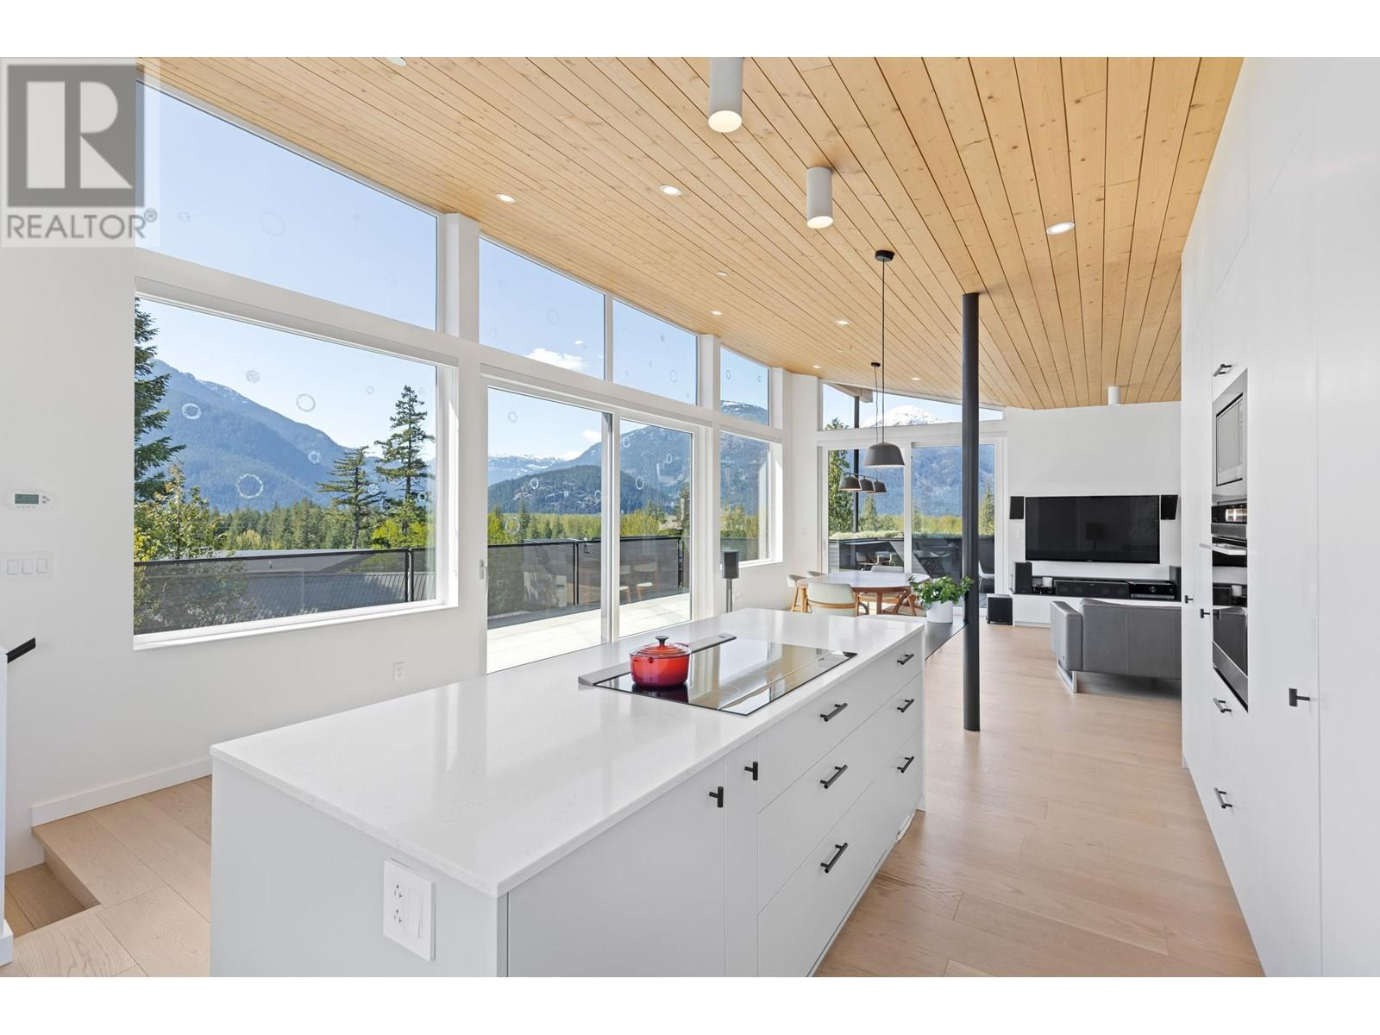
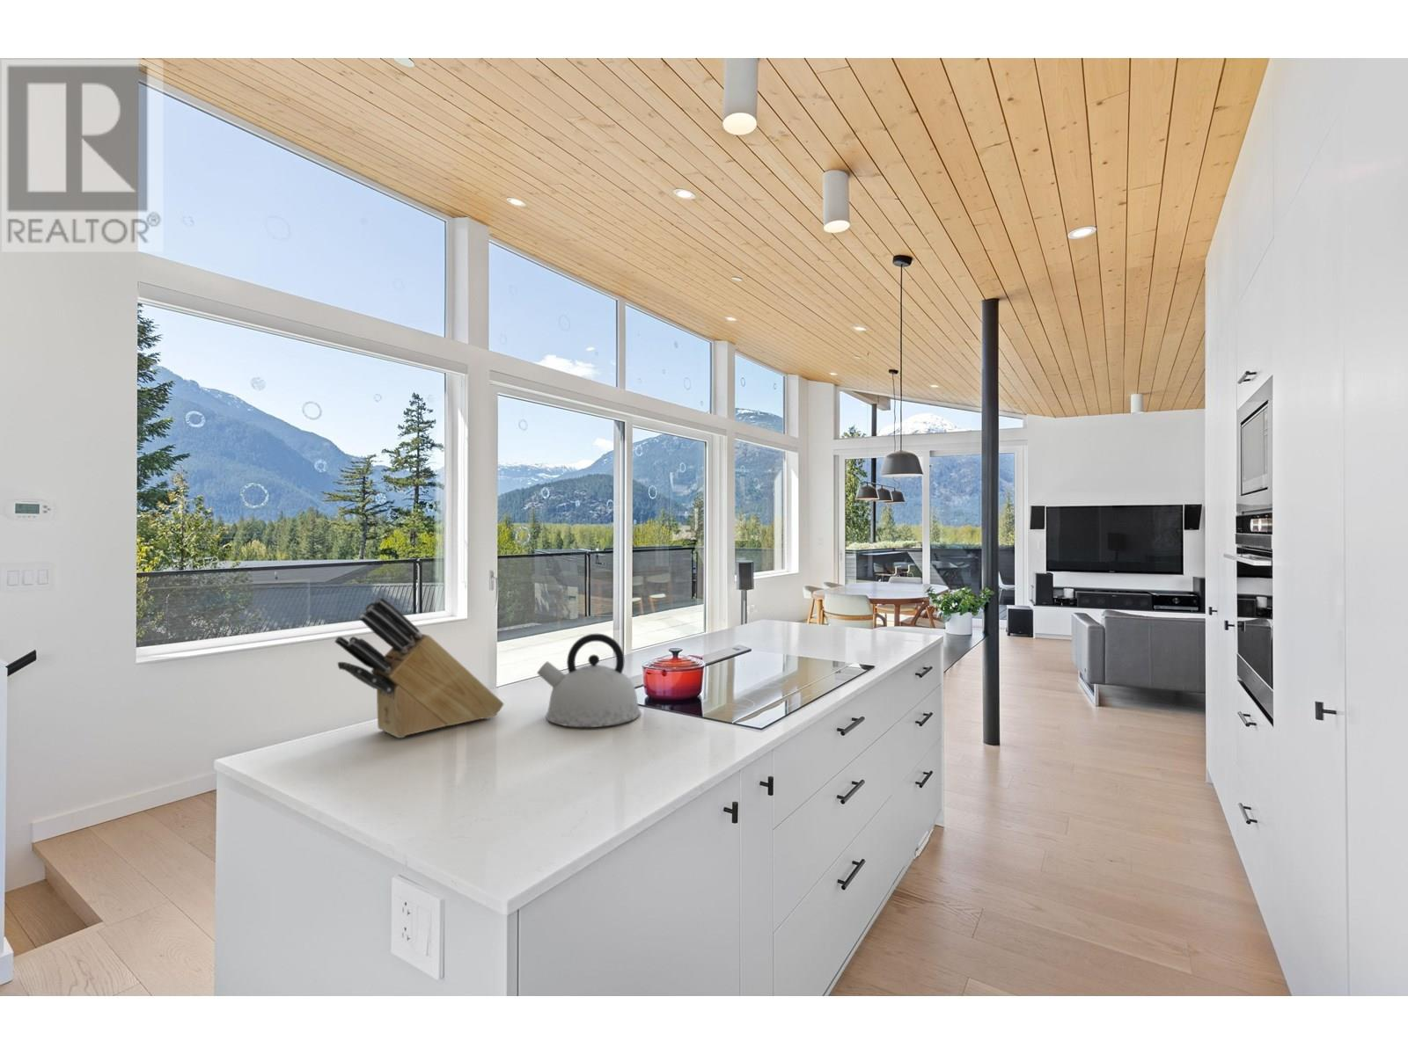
+ kettle [535,633,642,728]
+ knife block [334,596,504,738]
